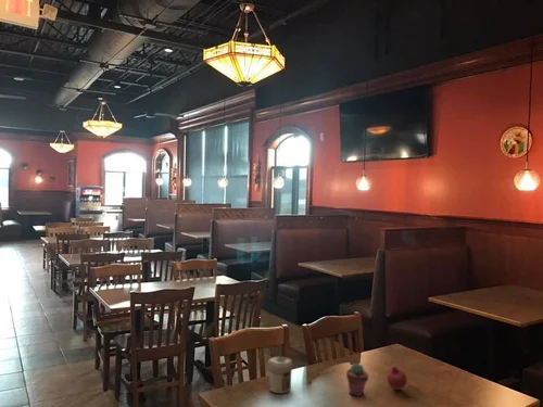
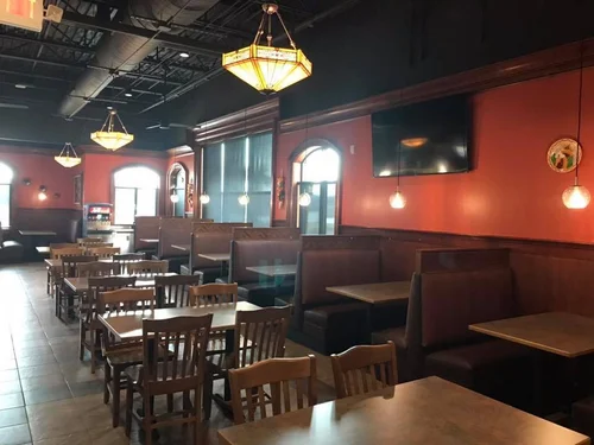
- potted succulent [345,363,369,397]
- fruit [387,366,408,391]
- jar [267,356,293,394]
